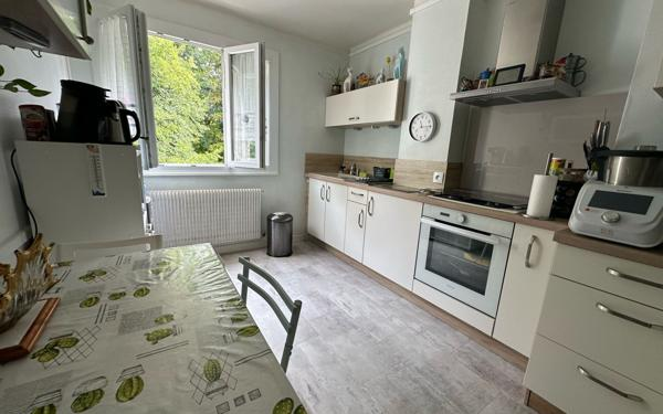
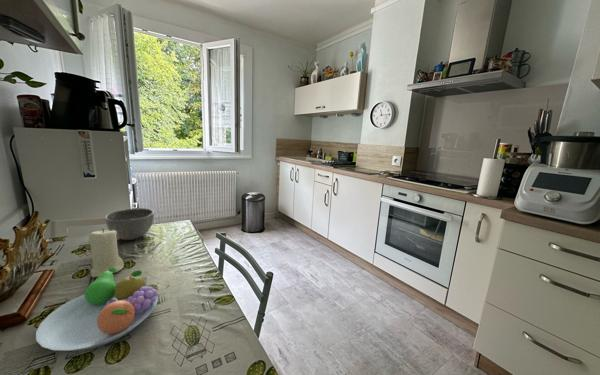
+ bowl [104,207,155,241]
+ candle [88,227,125,278]
+ fruit bowl [35,267,159,351]
